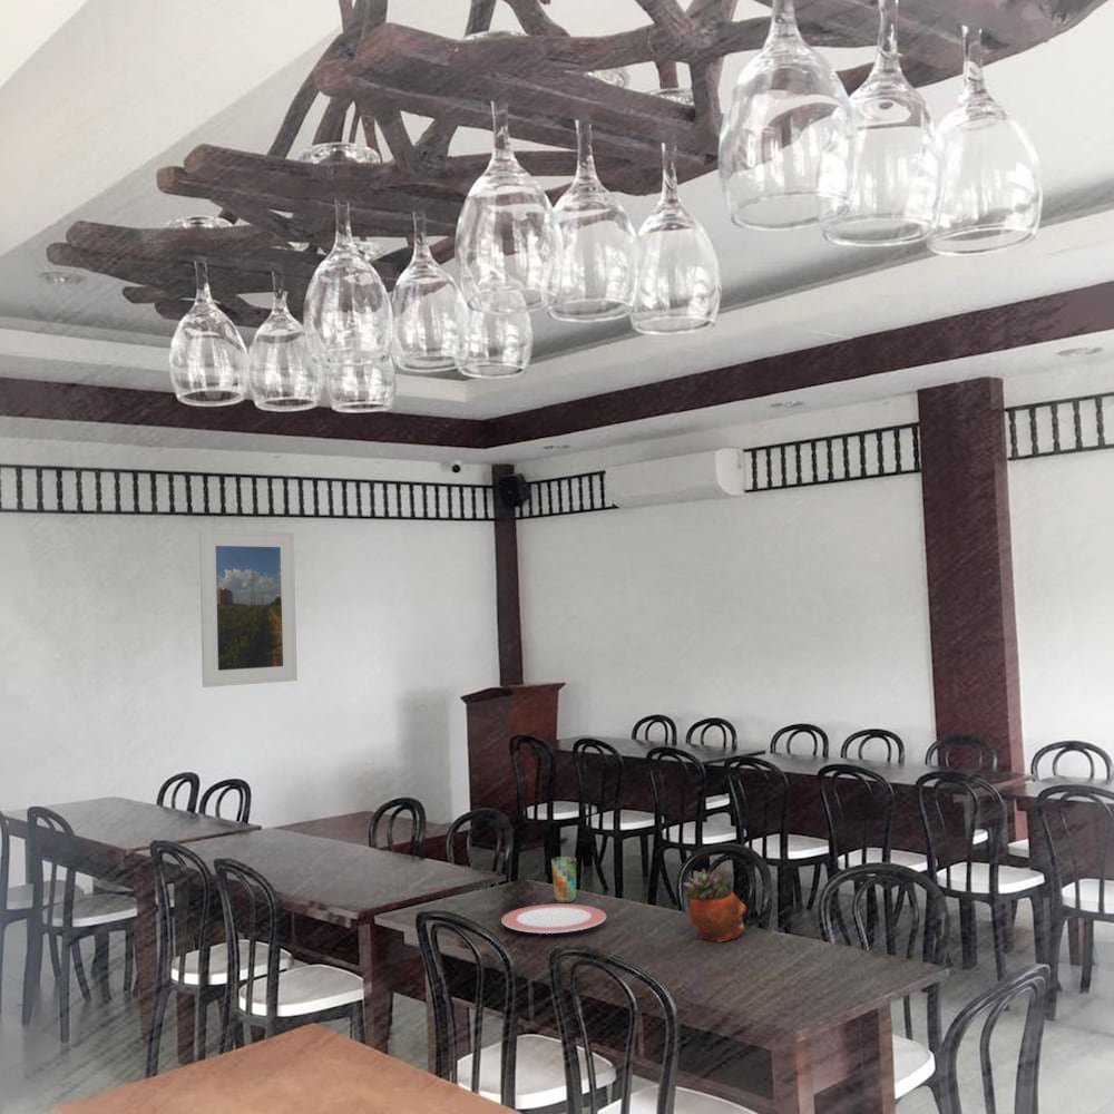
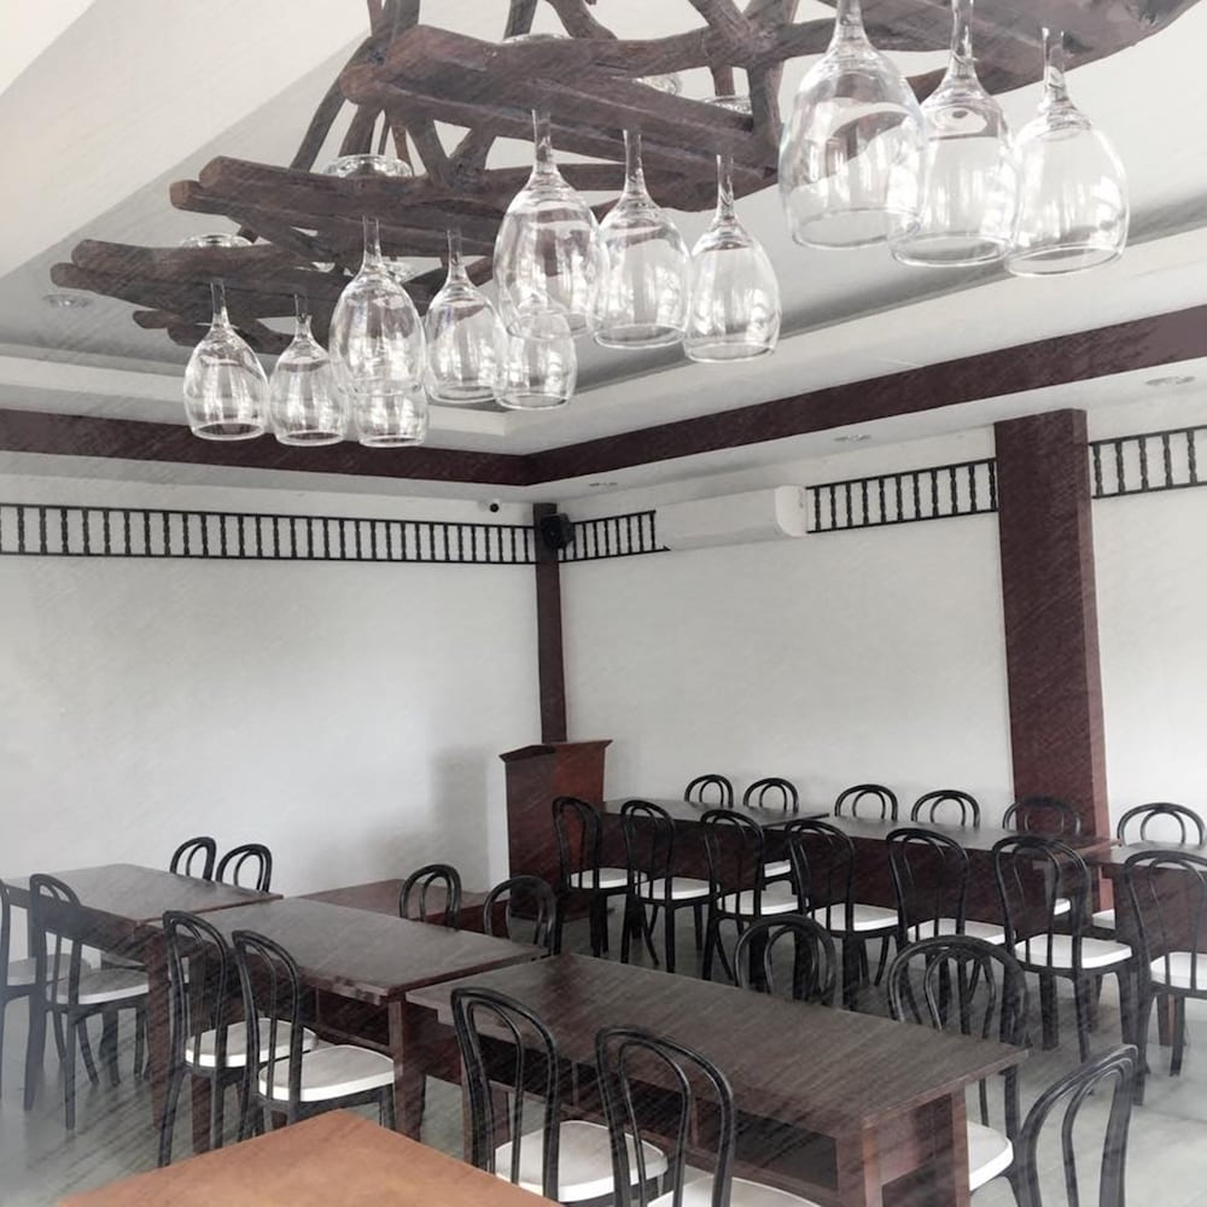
- succulent planter [682,868,747,944]
- cup [550,856,577,903]
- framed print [198,529,299,688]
- plate [500,902,607,935]
